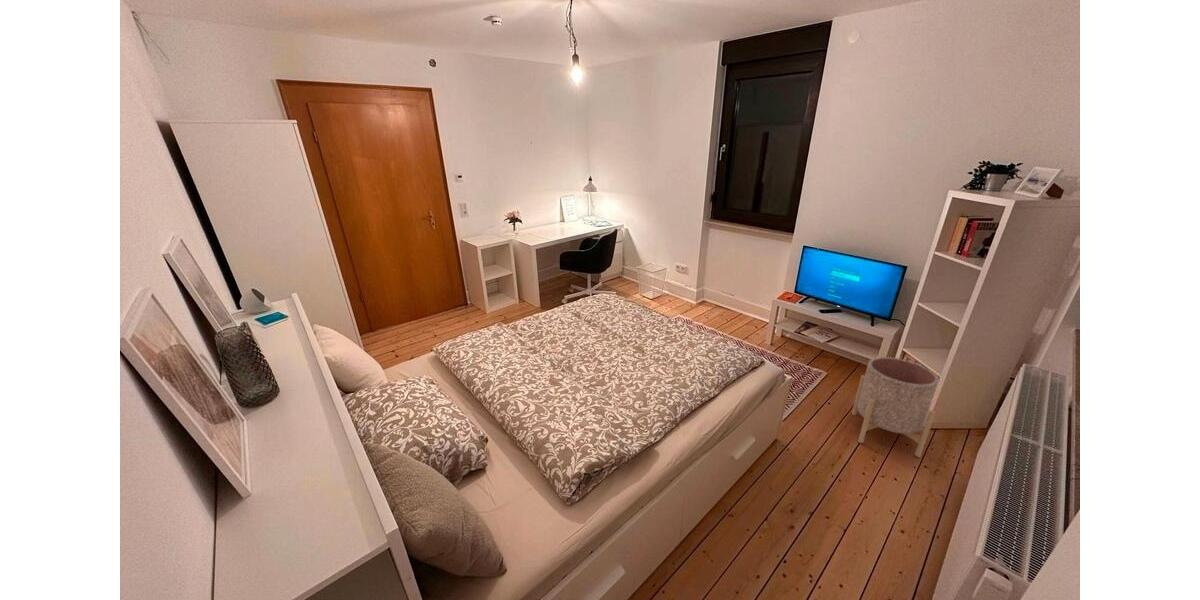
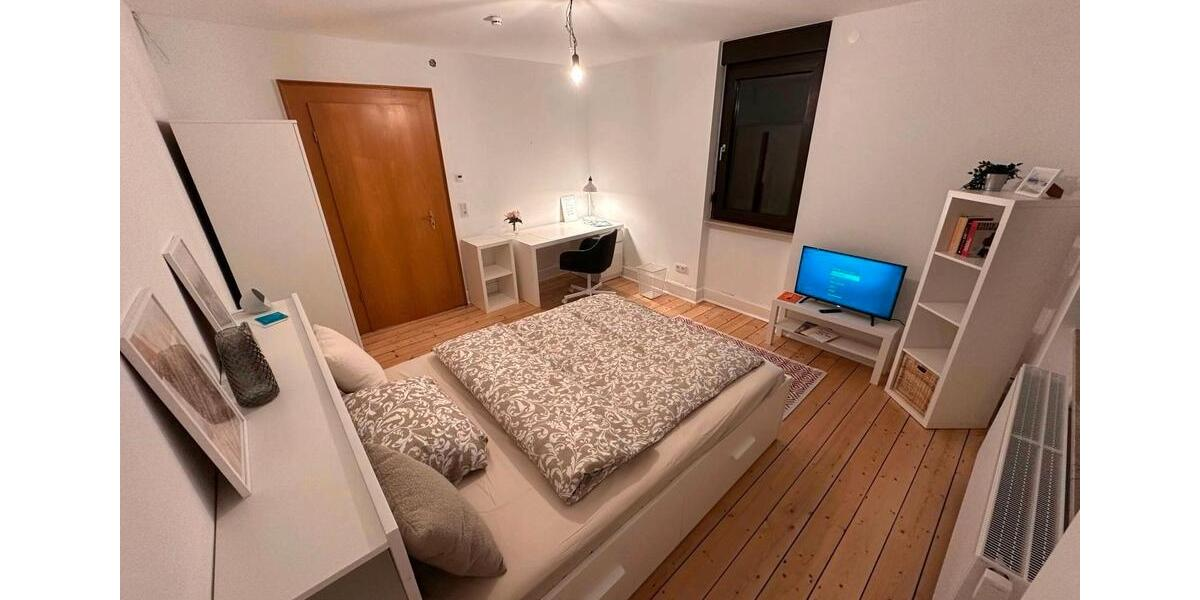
- planter [851,356,940,458]
